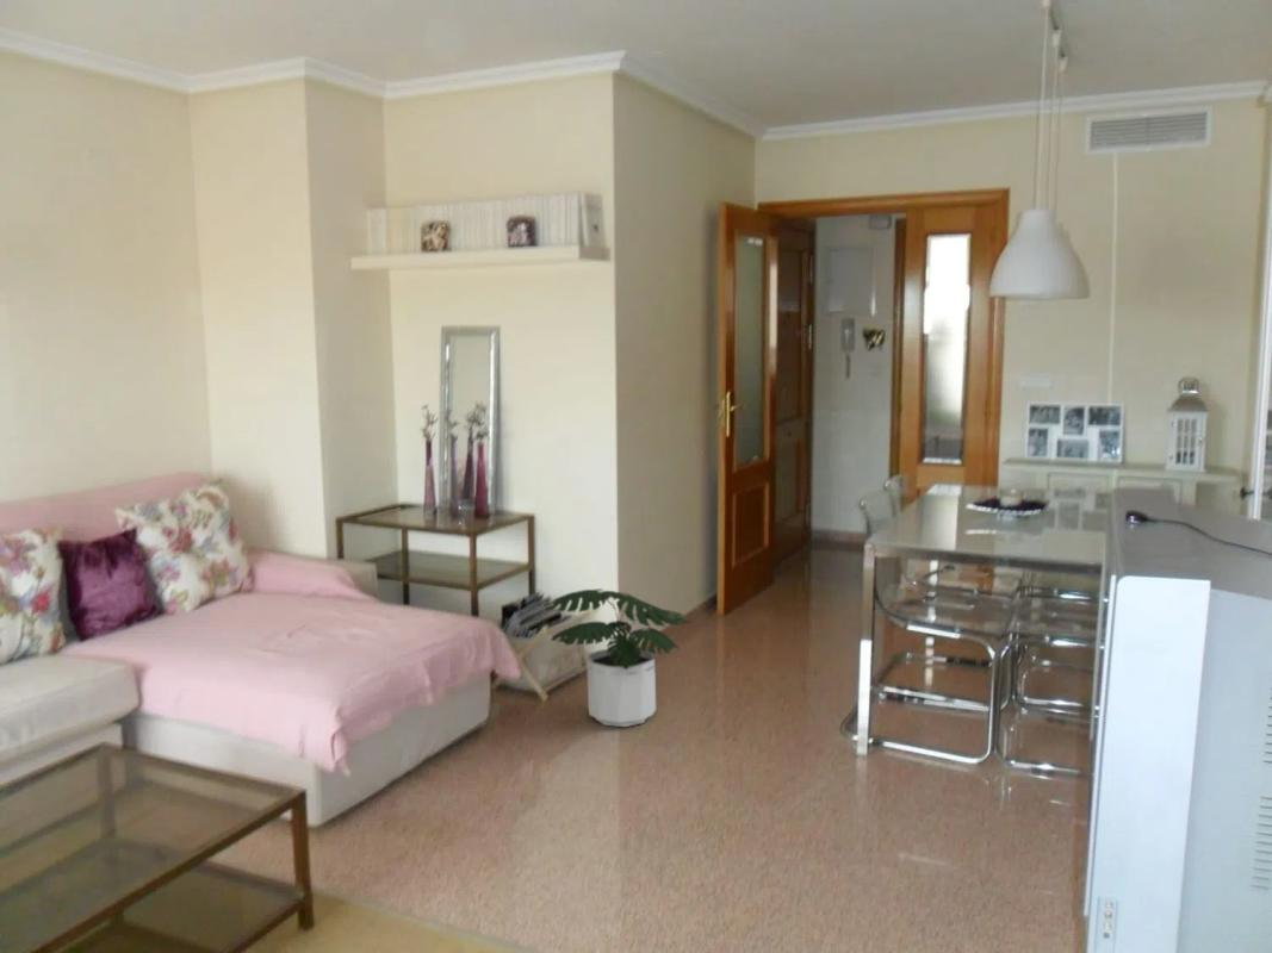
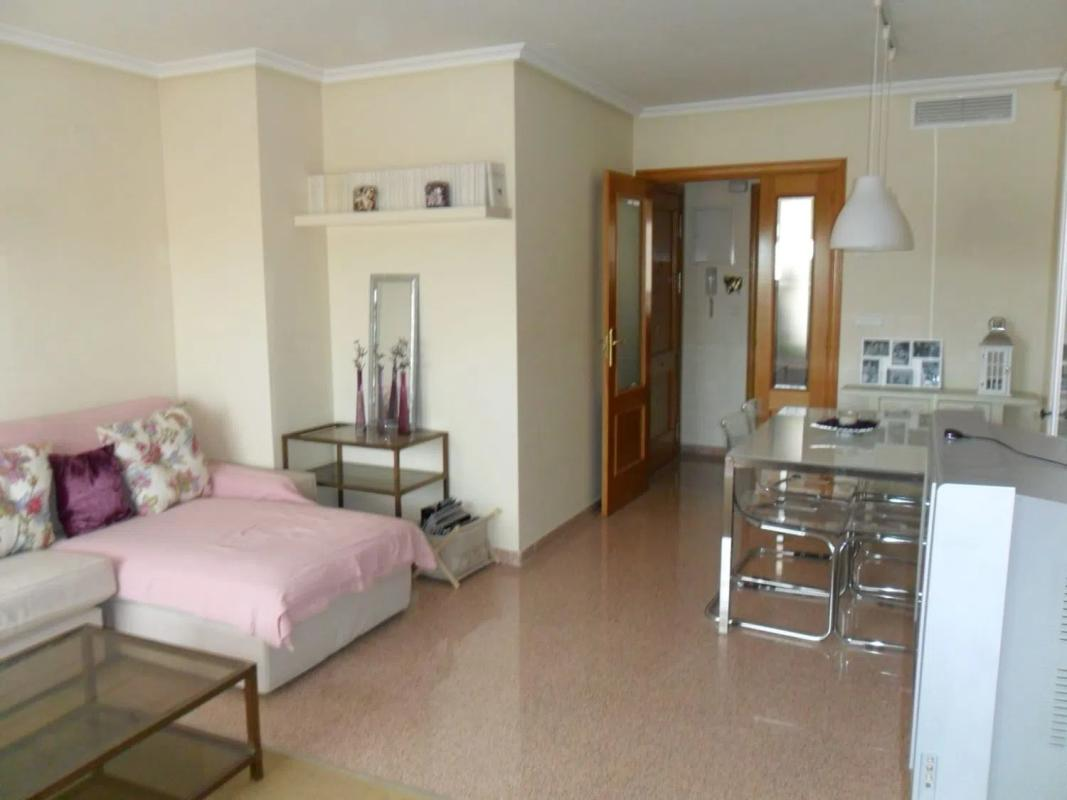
- potted plant [542,587,694,728]
